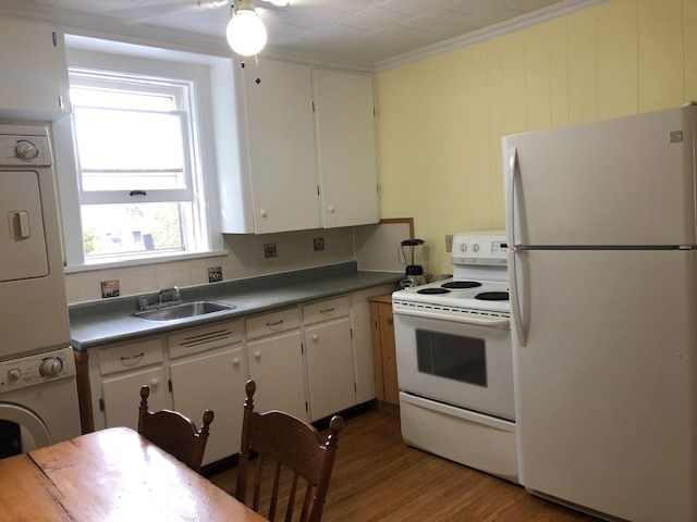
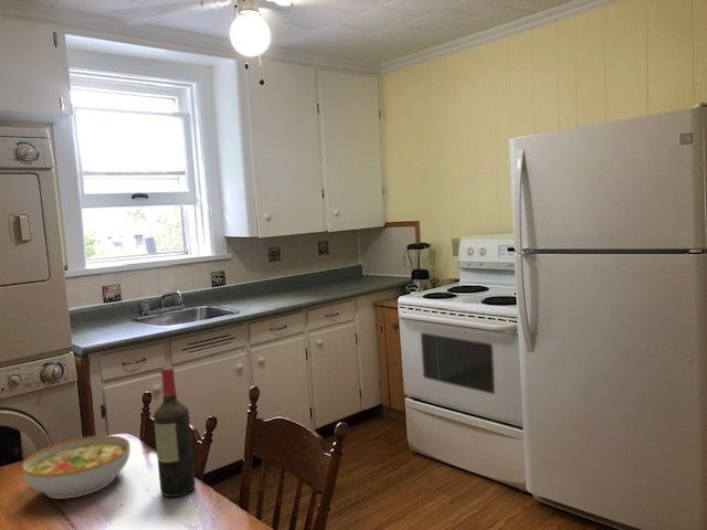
+ wine bottle [152,365,197,498]
+ bowl [21,434,131,499]
